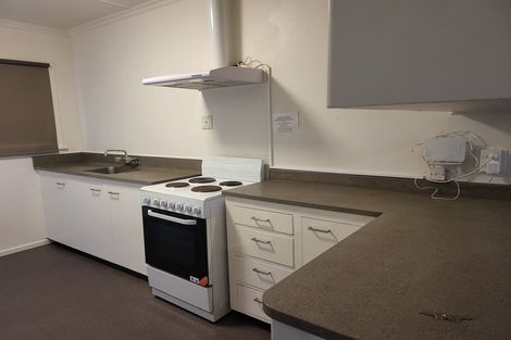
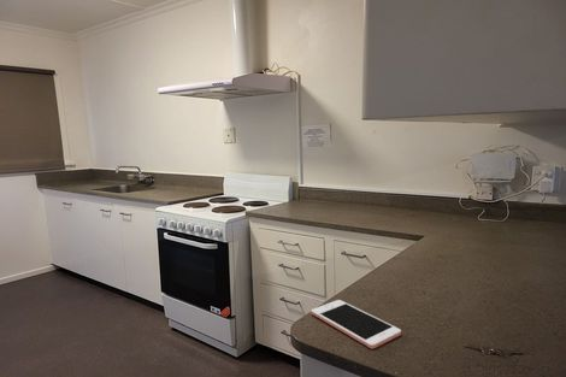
+ cell phone [309,299,402,349]
